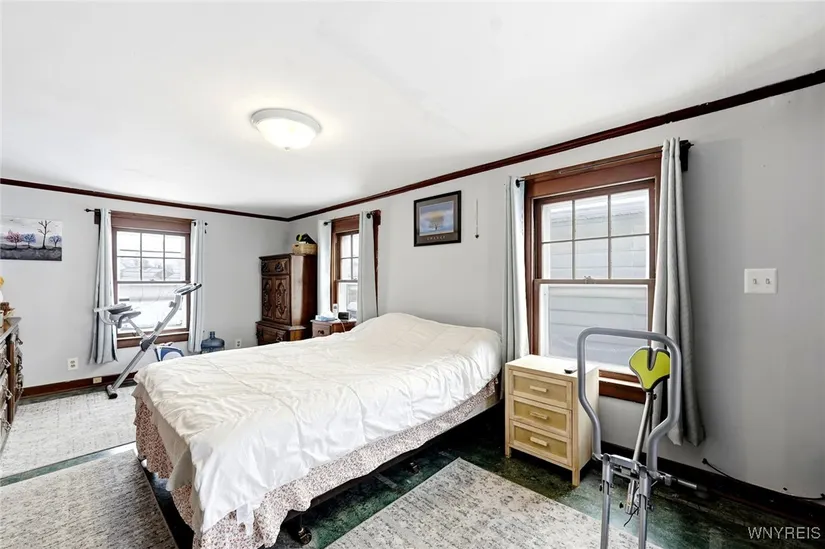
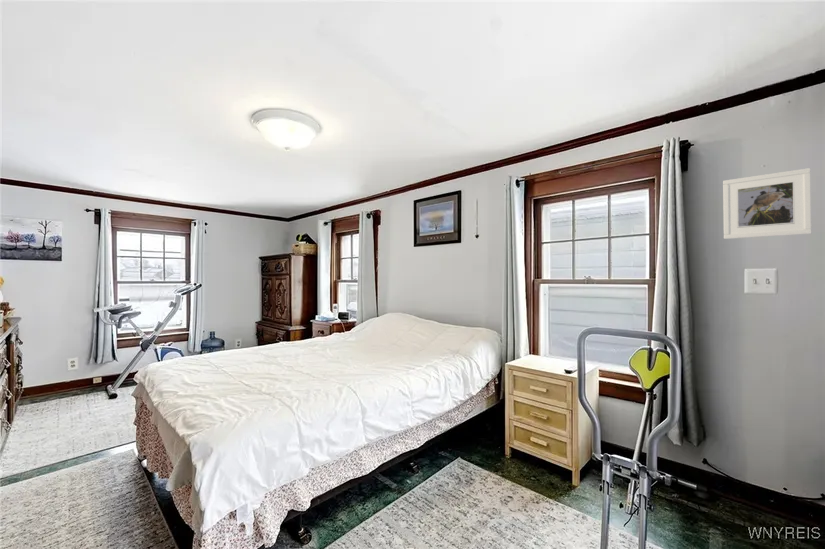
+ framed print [722,167,813,240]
